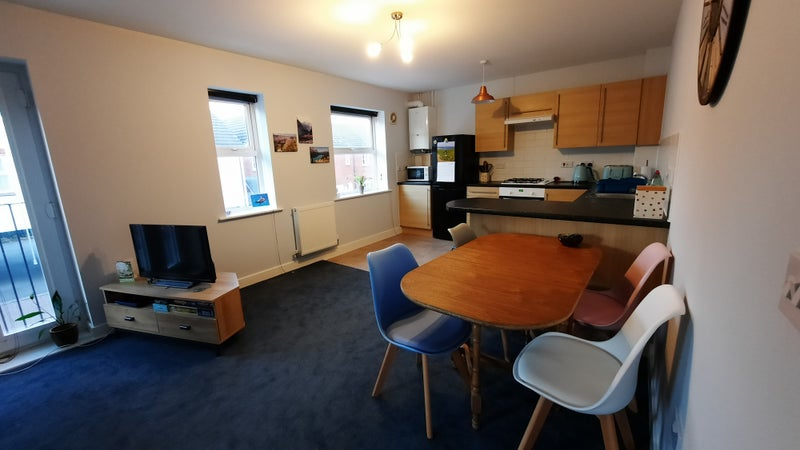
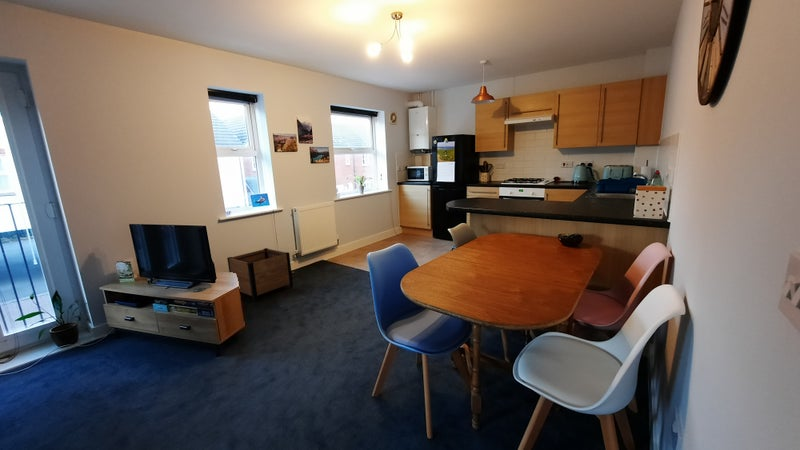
+ planter [226,247,294,302]
